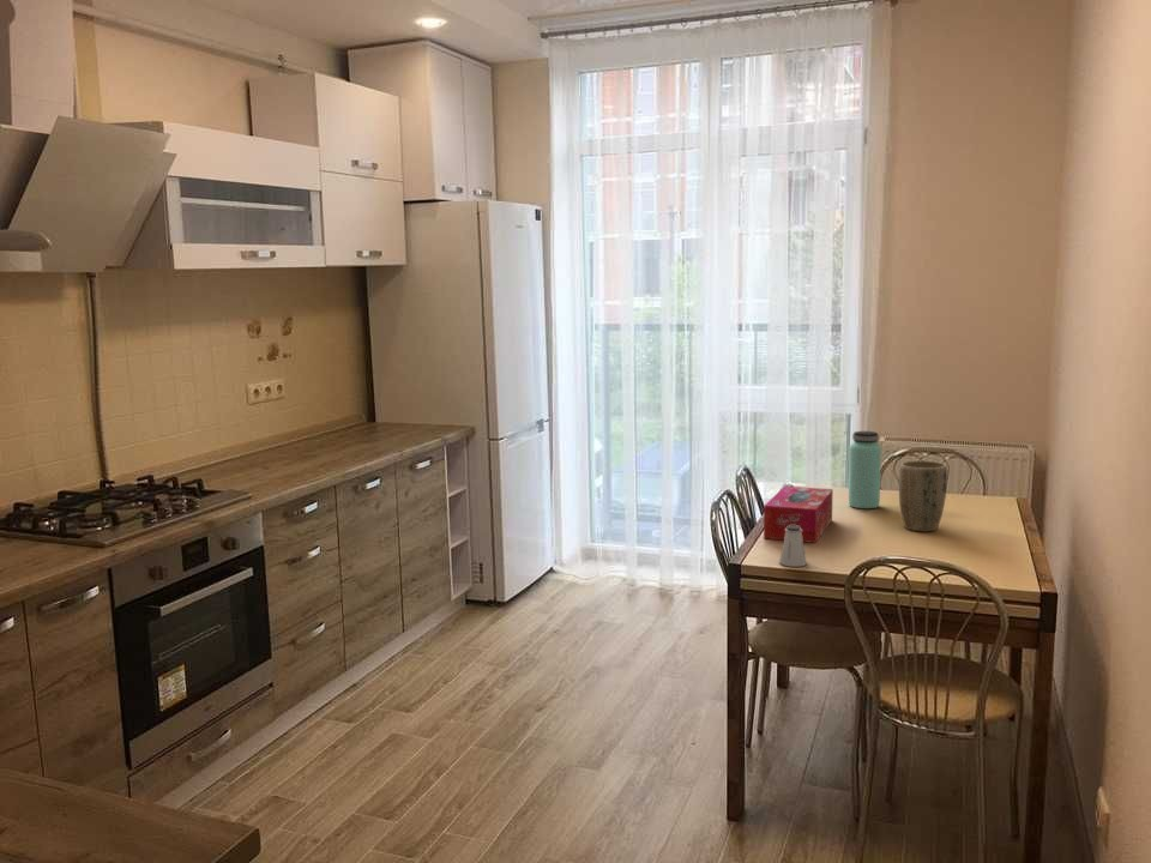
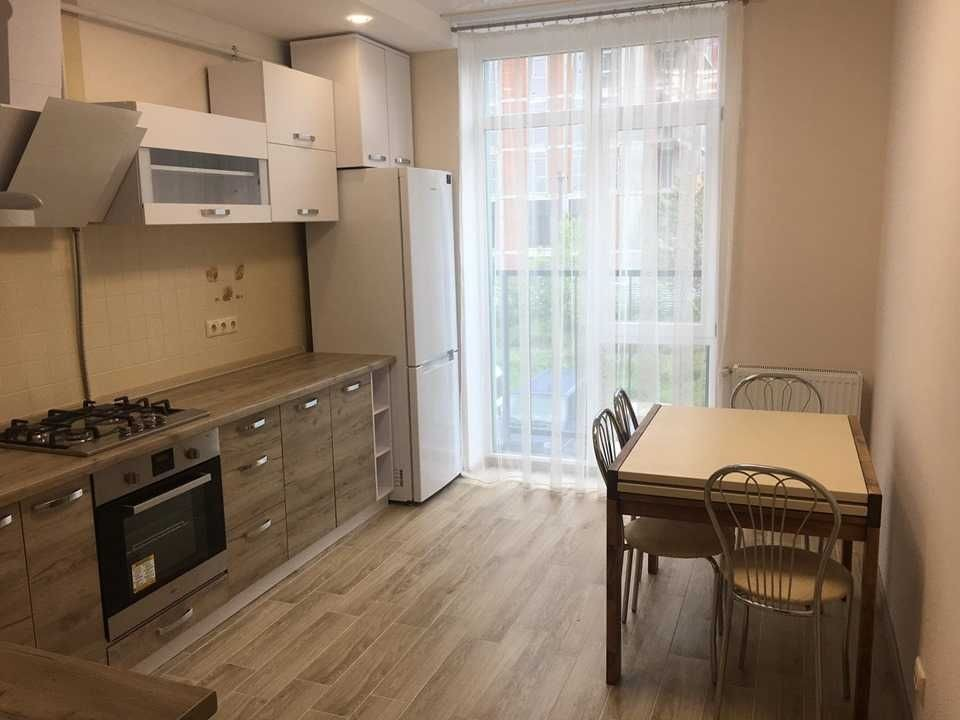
- saltshaker [779,525,808,568]
- bottle [848,430,882,509]
- plant pot [898,459,948,532]
- tissue box [763,485,834,544]
